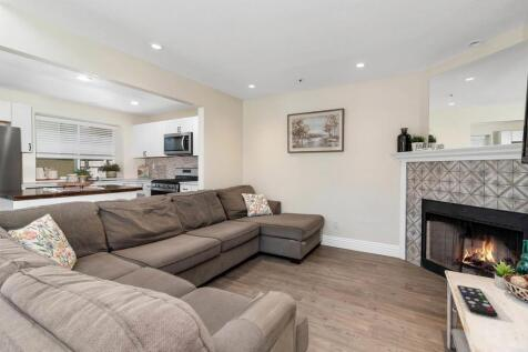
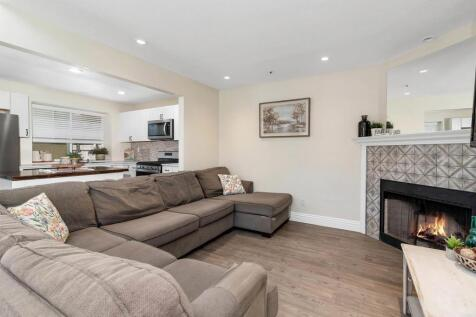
- remote control [457,284,498,318]
